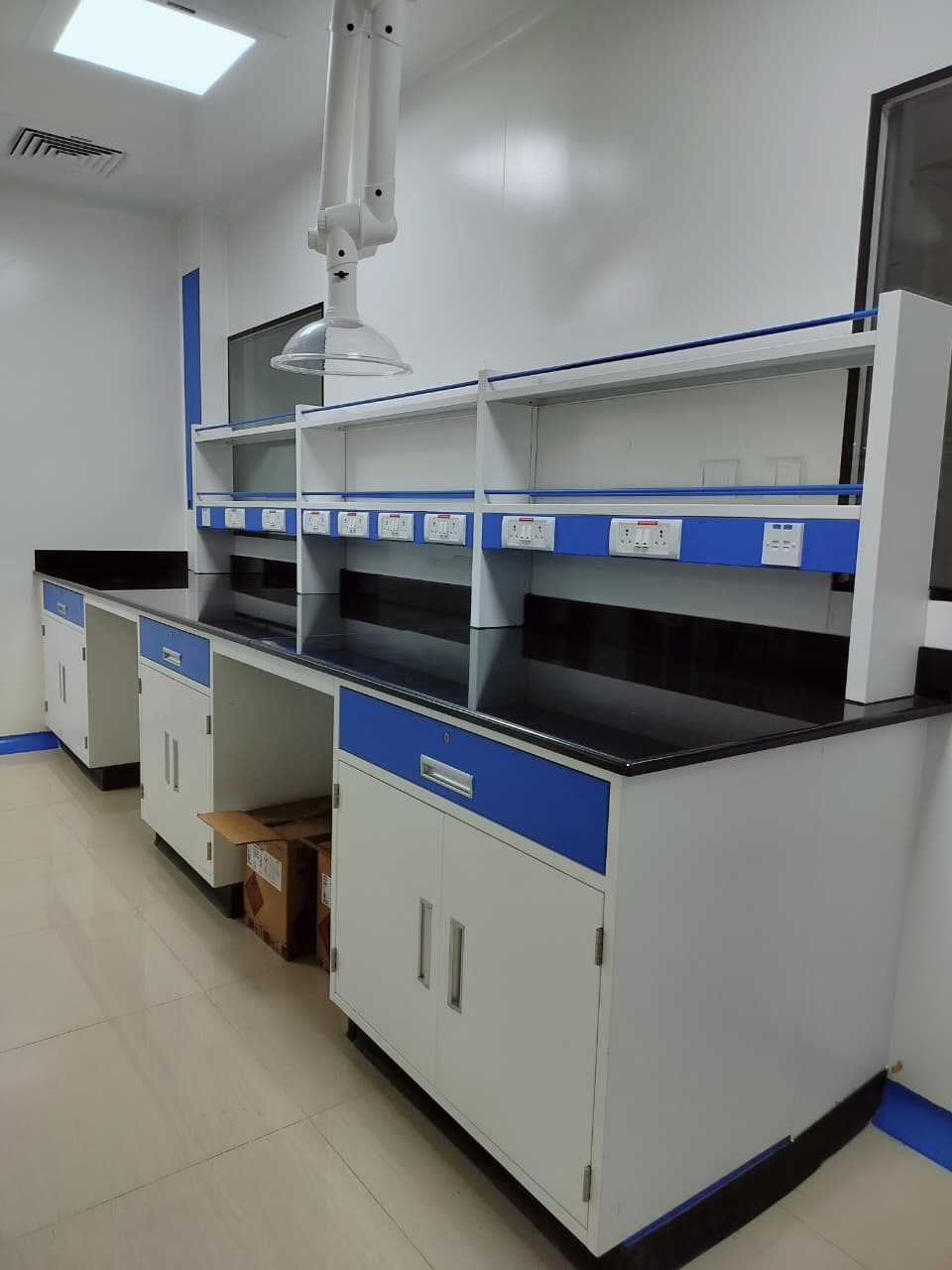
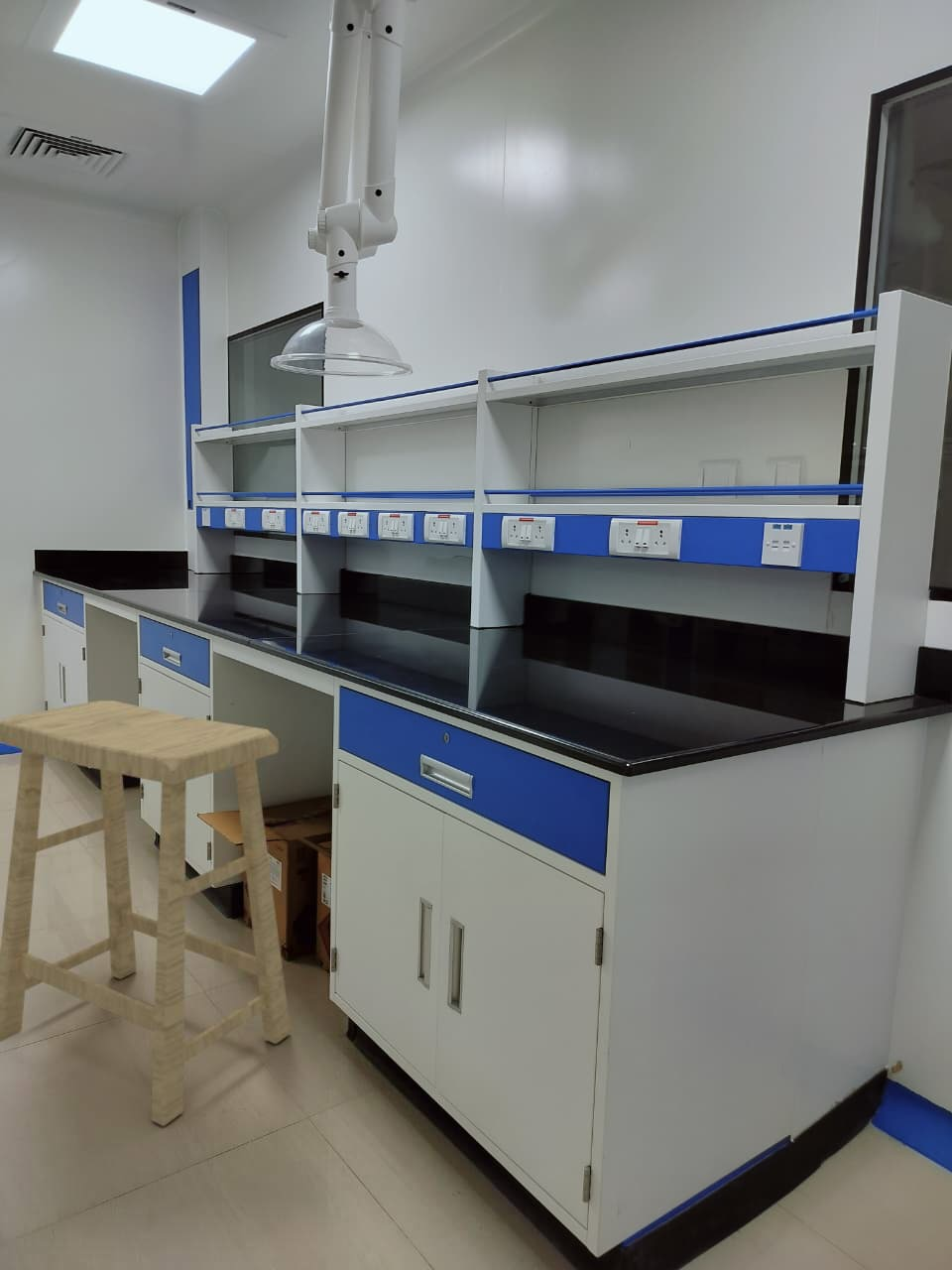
+ stool [0,699,292,1127]
